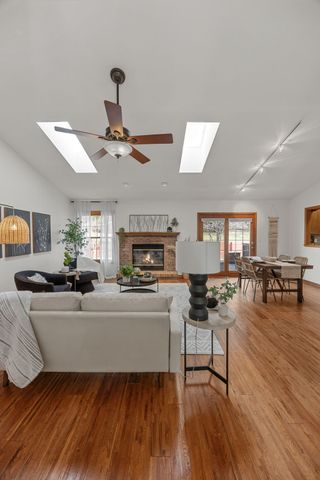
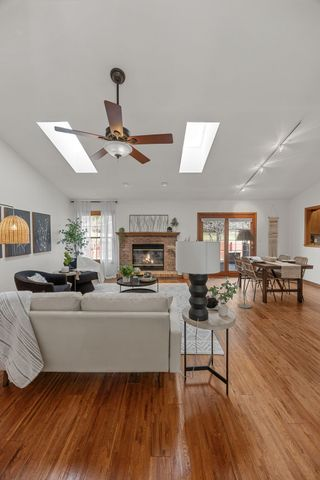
+ floor lamp [235,228,255,309]
